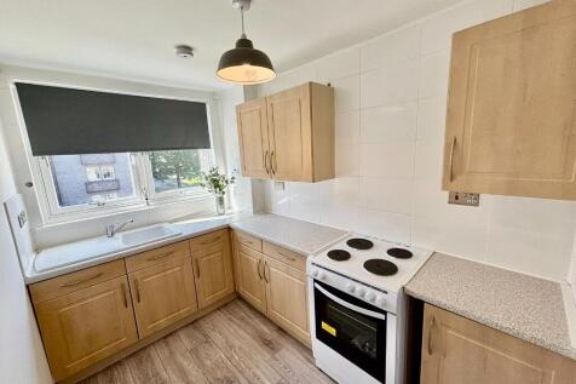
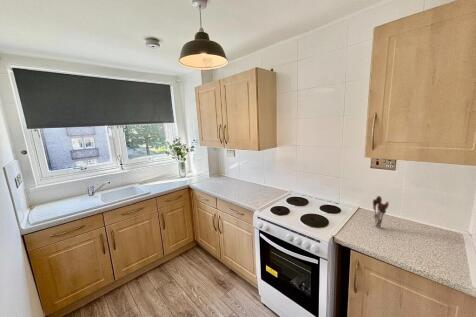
+ utensil holder [372,195,390,229]
